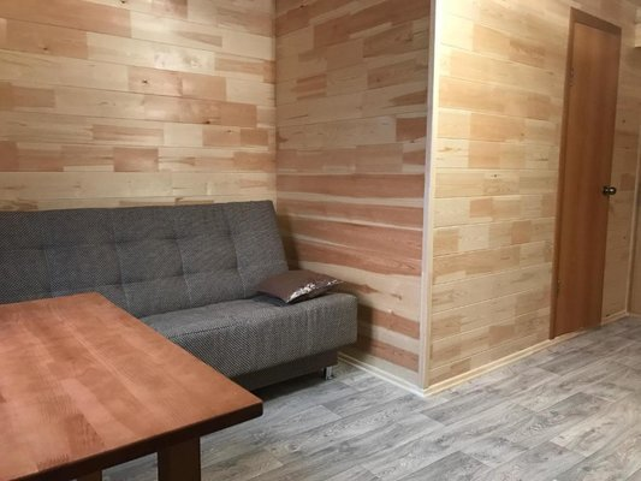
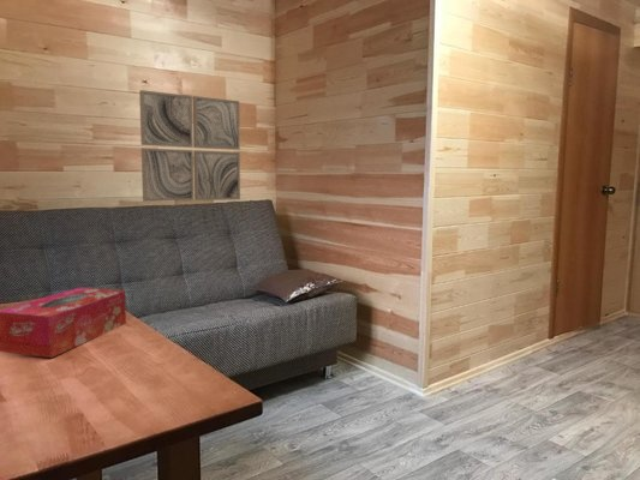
+ wall art [138,89,241,203]
+ tissue box [0,286,127,359]
